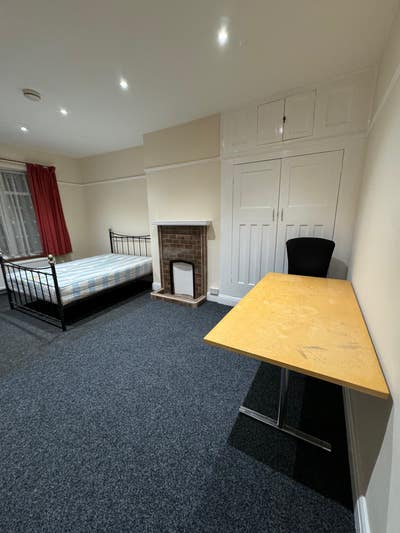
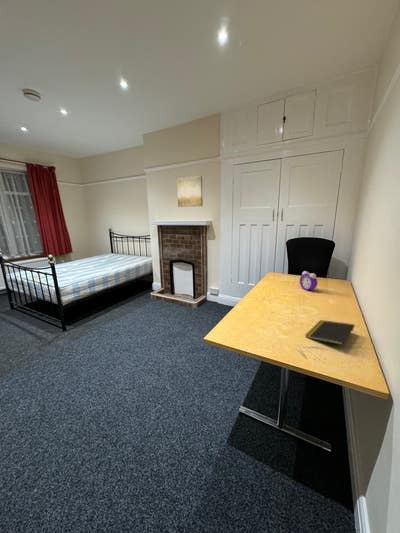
+ wall art [176,175,204,208]
+ alarm clock [299,270,318,291]
+ notepad [304,319,356,346]
